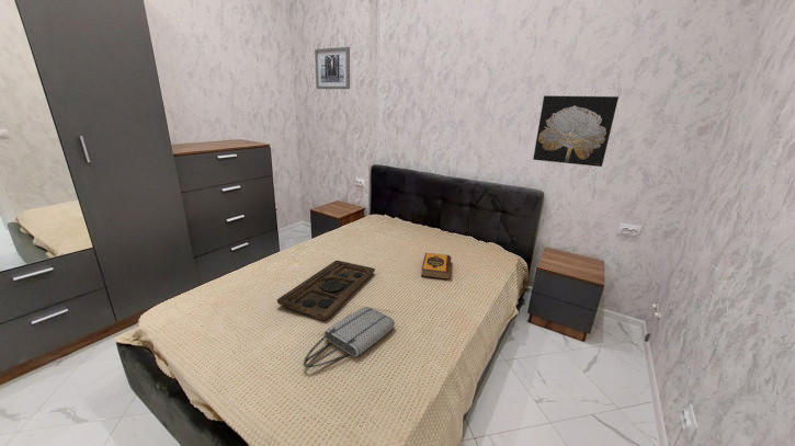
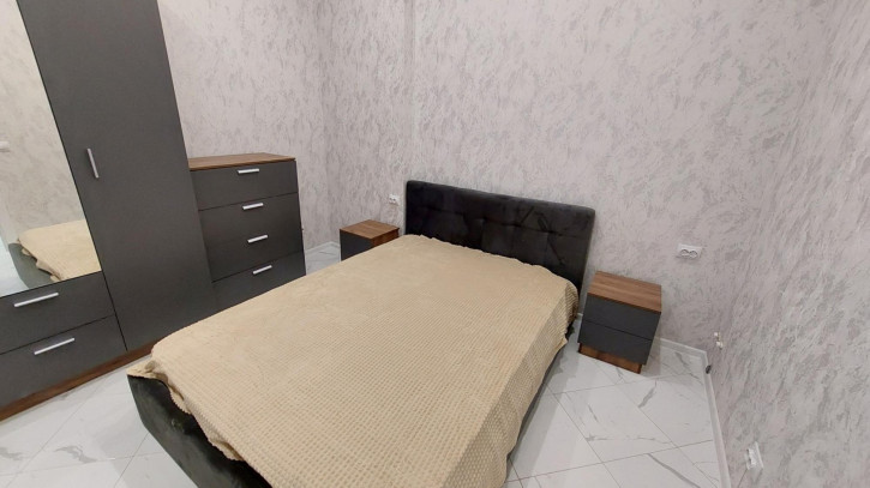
- decorative tray [276,260,376,321]
- wall art [314,46,351,90]
- tote bag [303,306,396,368]
- hardback book [420,252,453,281]
- wall art [532,94,620,168]
